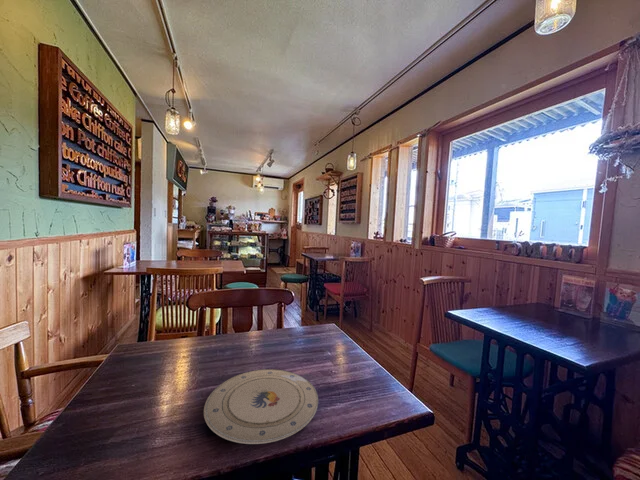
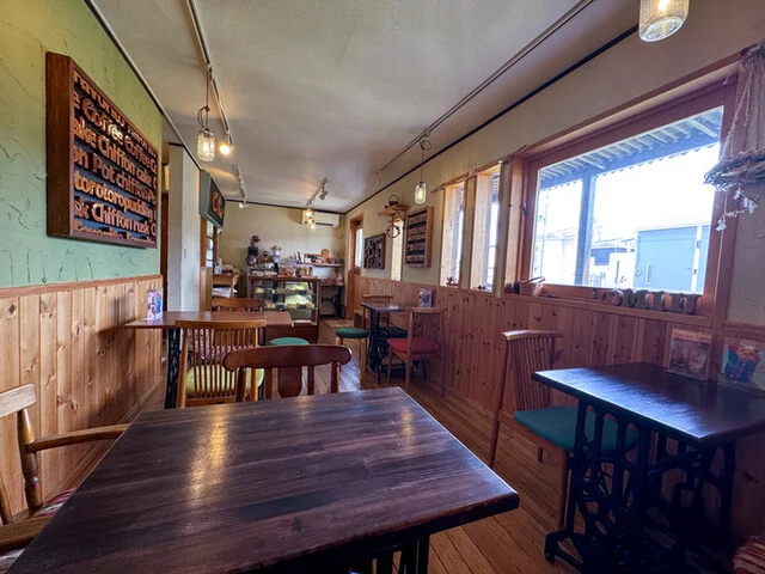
- plate [203,368,319,445]
